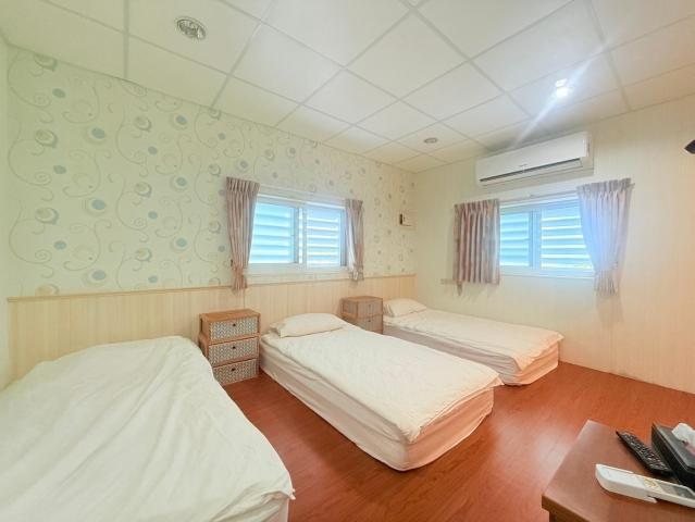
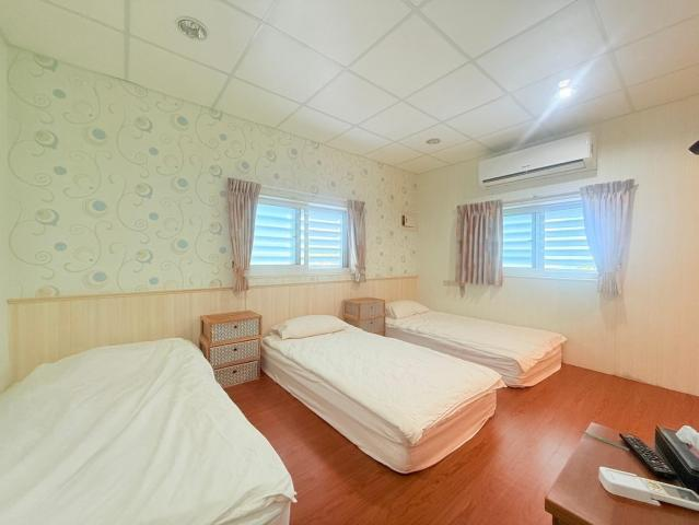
+ pen [579,429,630,452]
